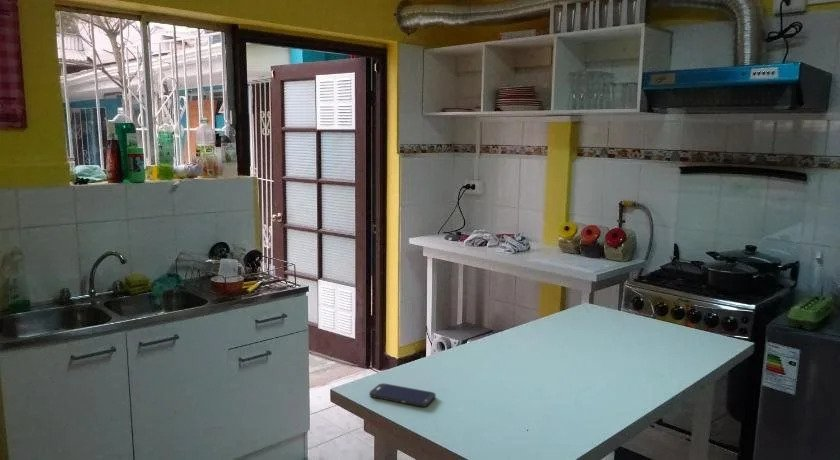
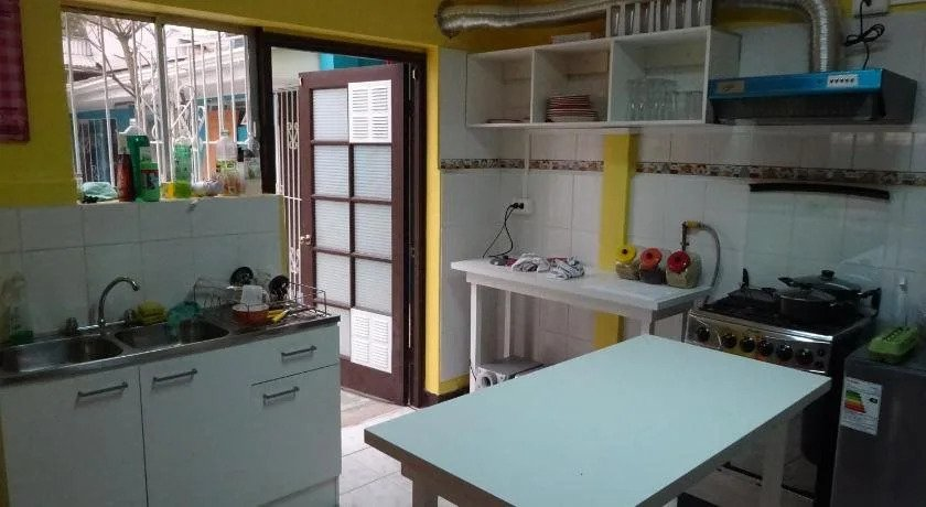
- smartphone [369,382,437,408]
